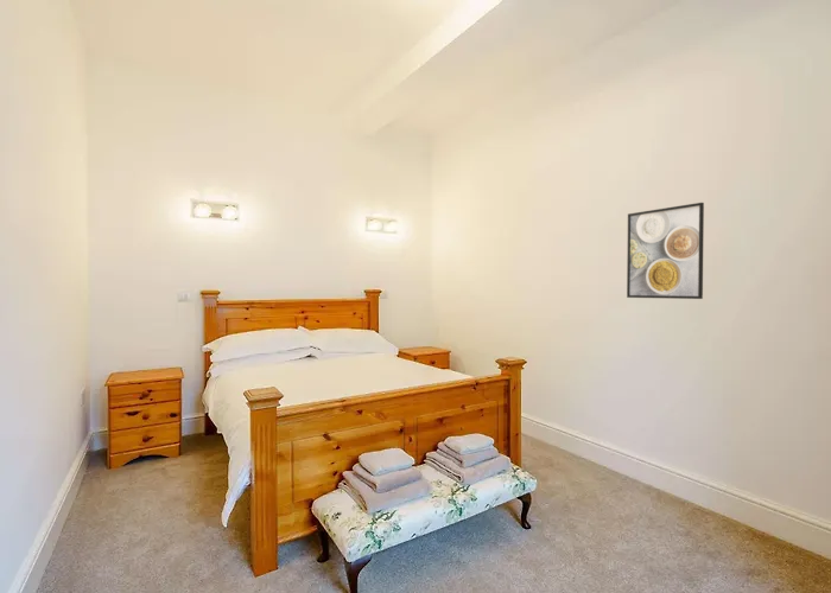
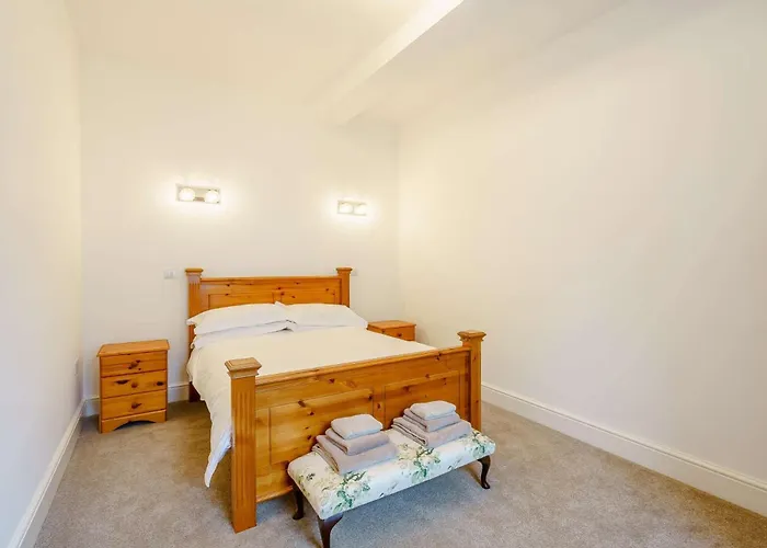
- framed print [626,202,705,300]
